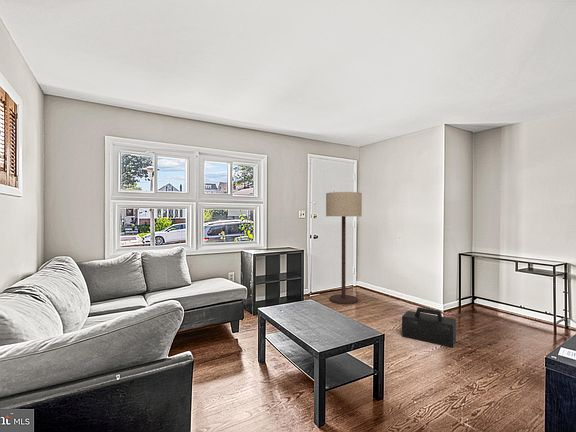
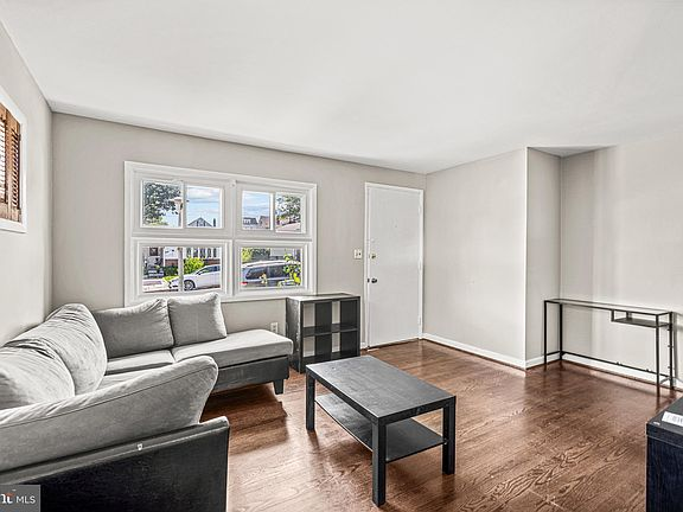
- speaker [401,306,457,348]
- floor lamp [325,191,363,305]
